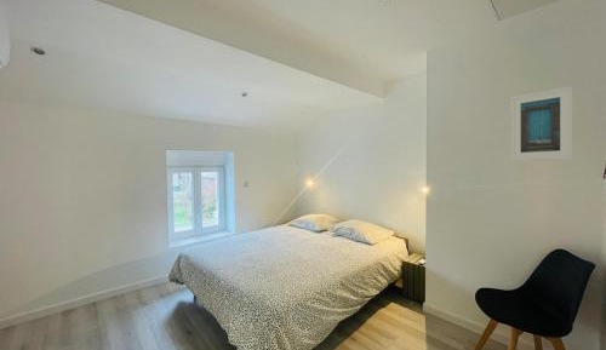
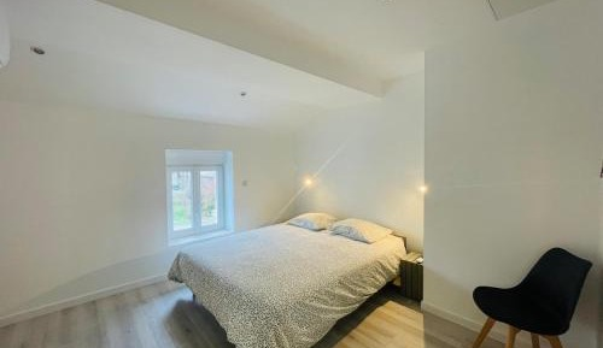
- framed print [509,85,573,162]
